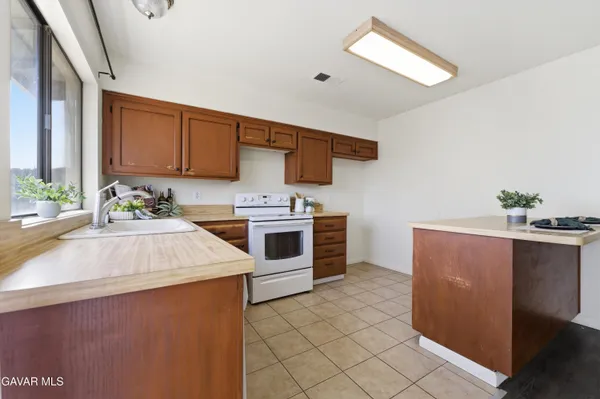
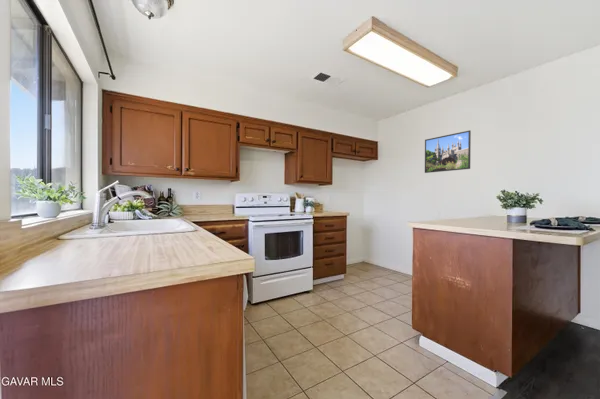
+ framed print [424,129,472,174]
